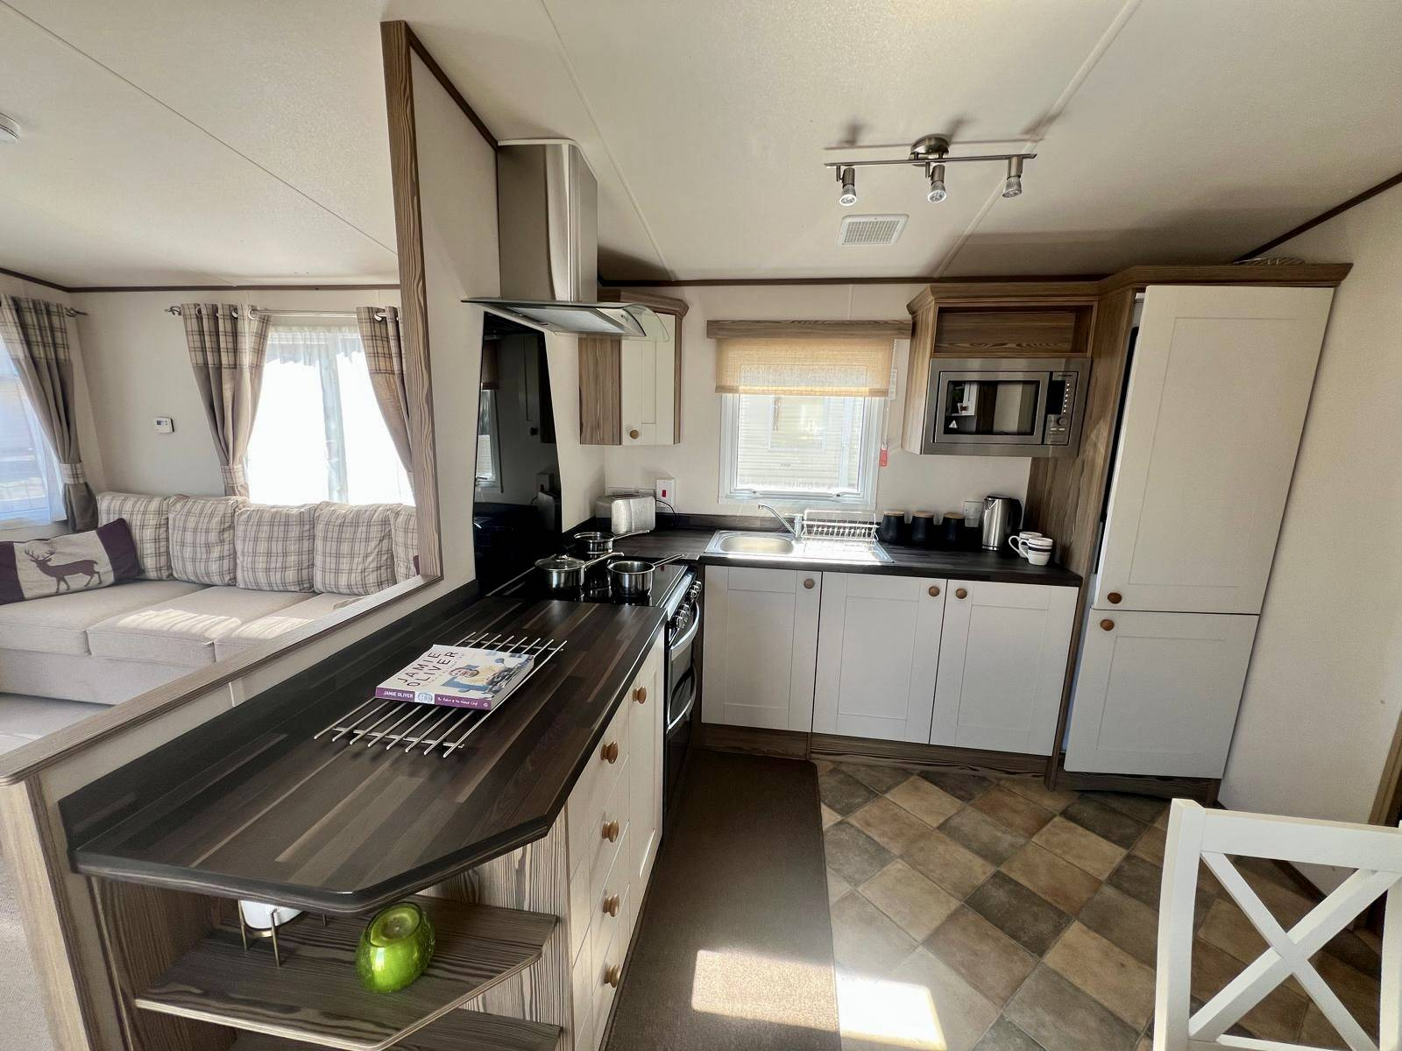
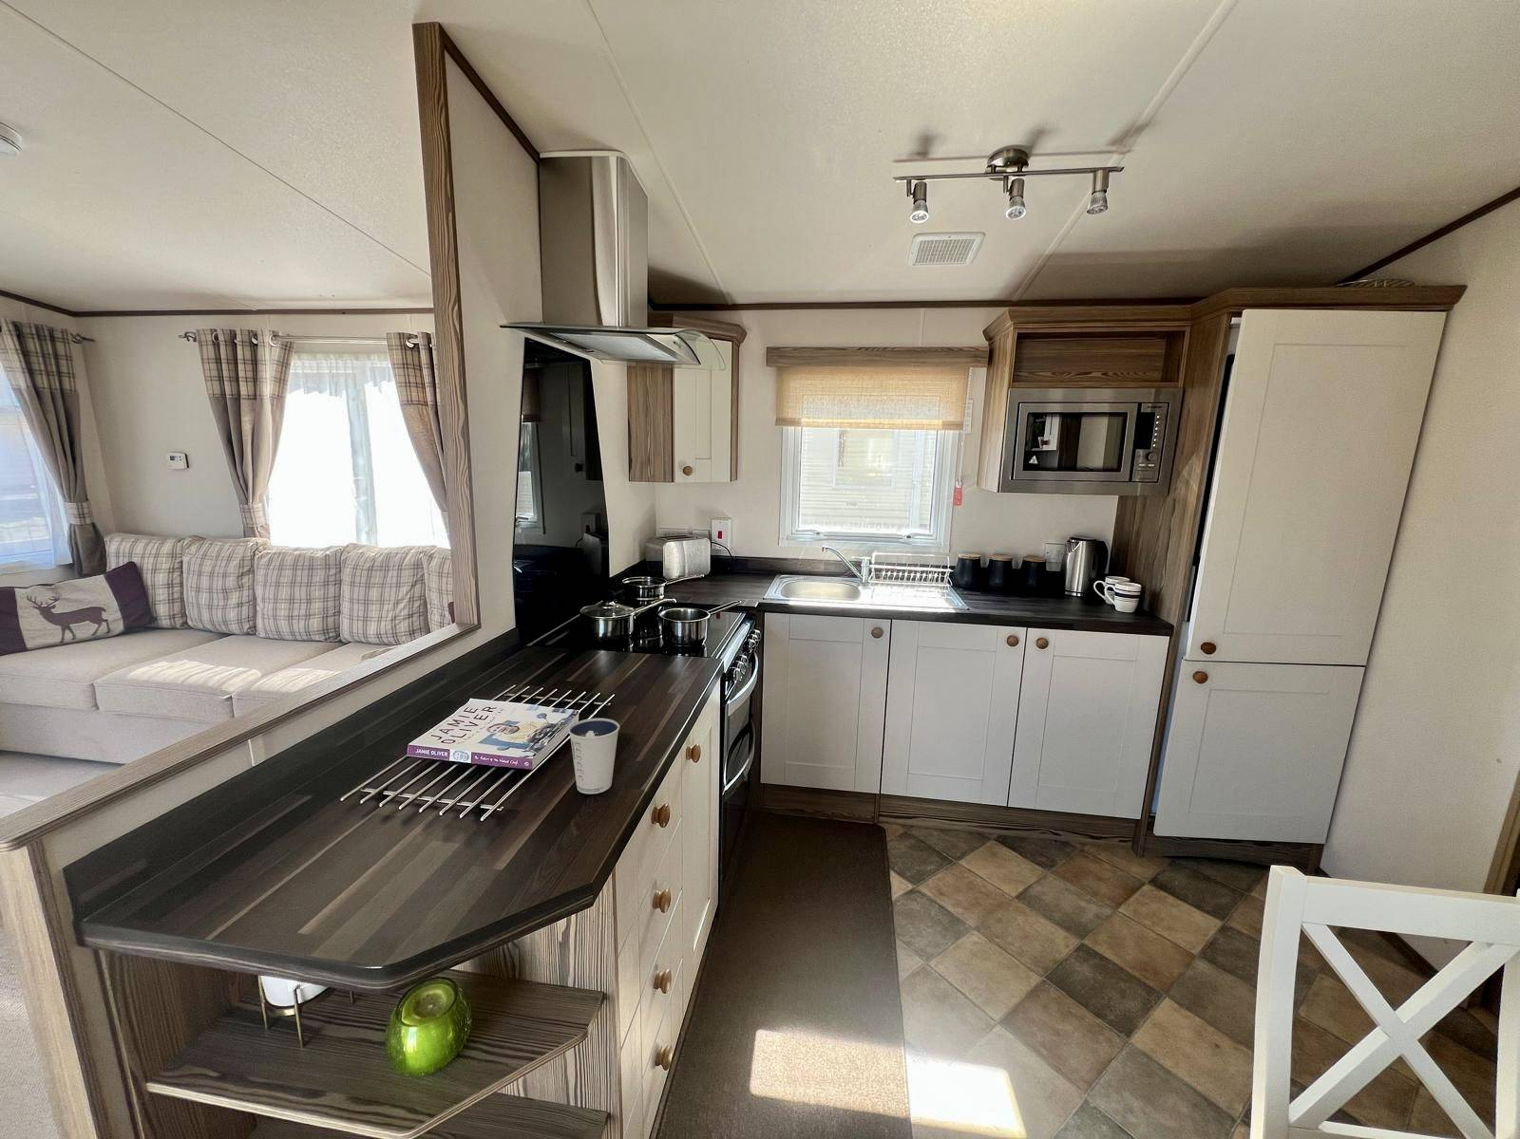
+ dixie cup [569,718,620,794]
